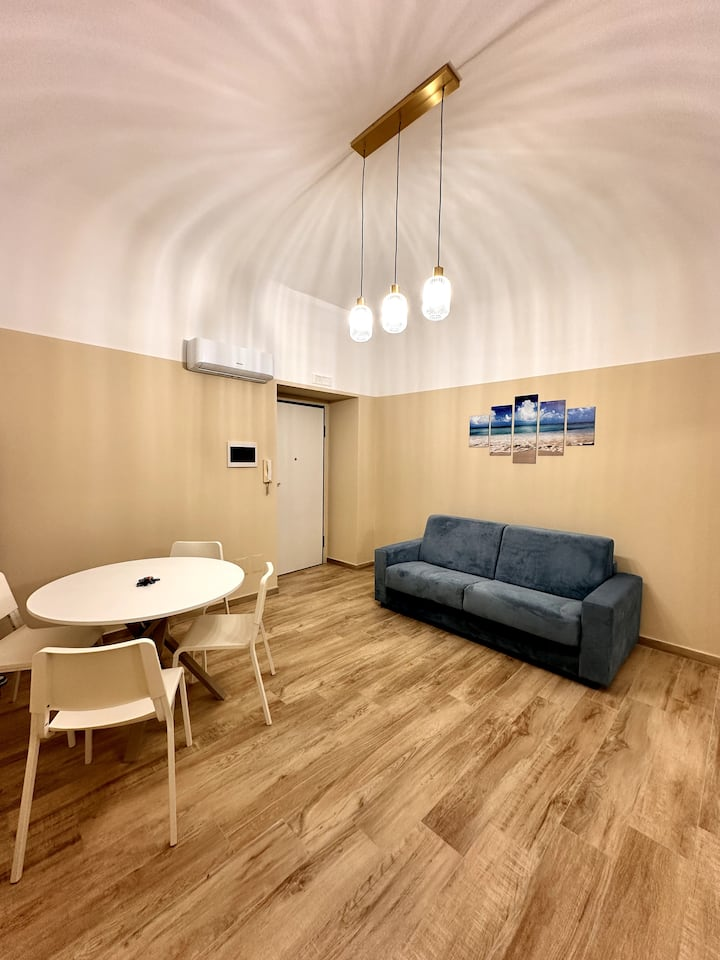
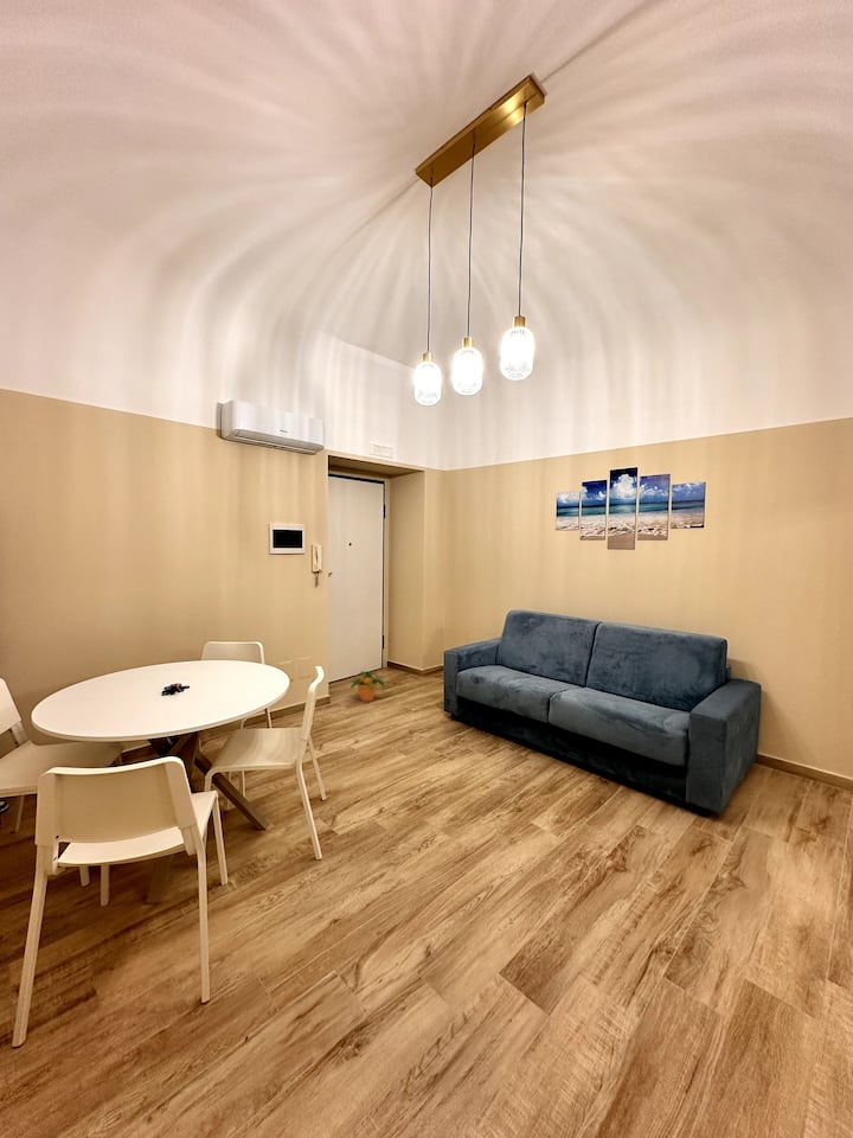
+ potted plant [349,670,386,702]
